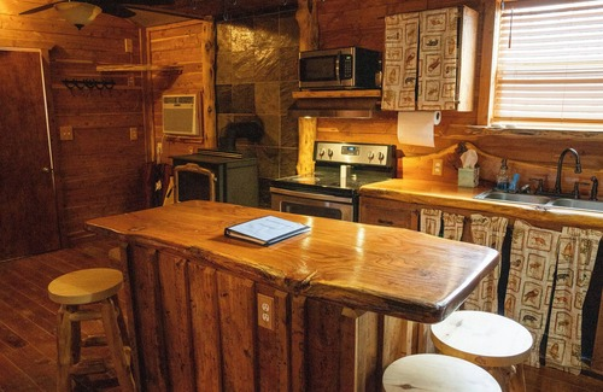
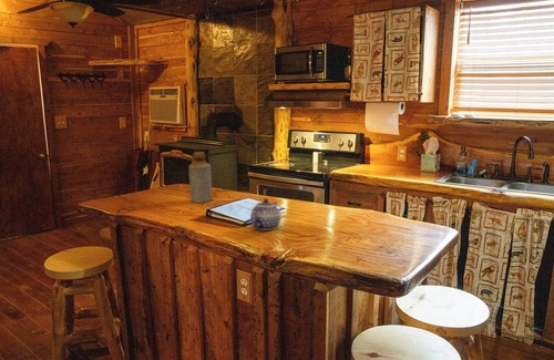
+ bottle [187,151,214,204]
+ teapot [249,197,281,232]
